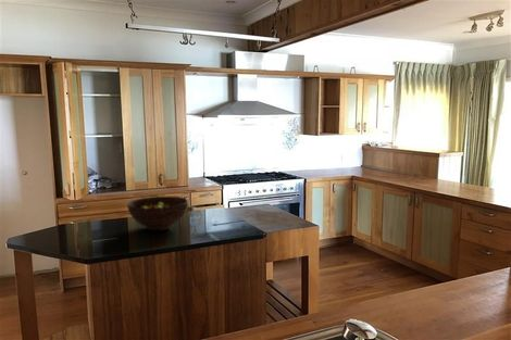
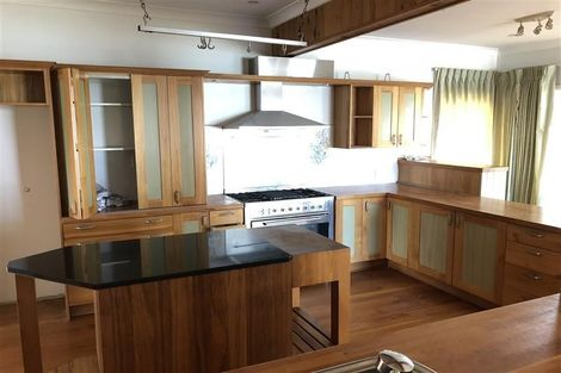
- fruit bowl [126,196,189,231]
